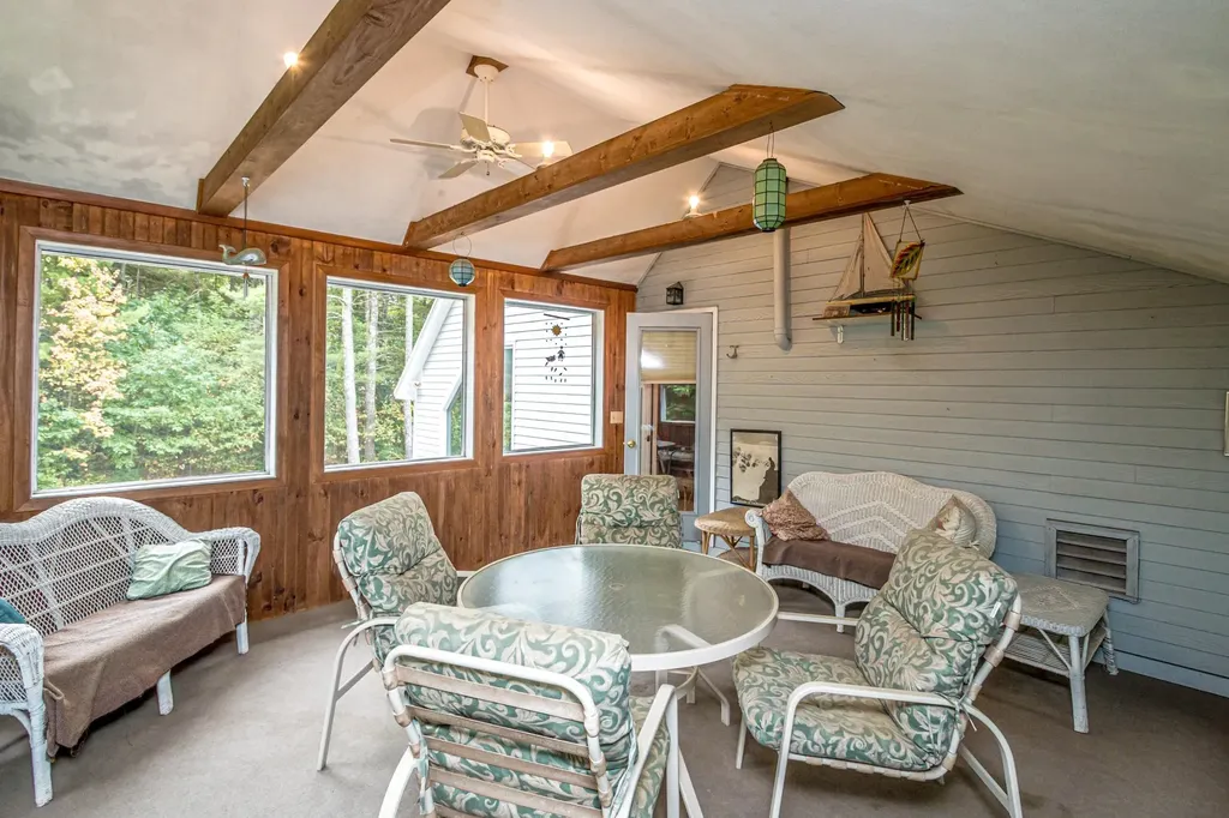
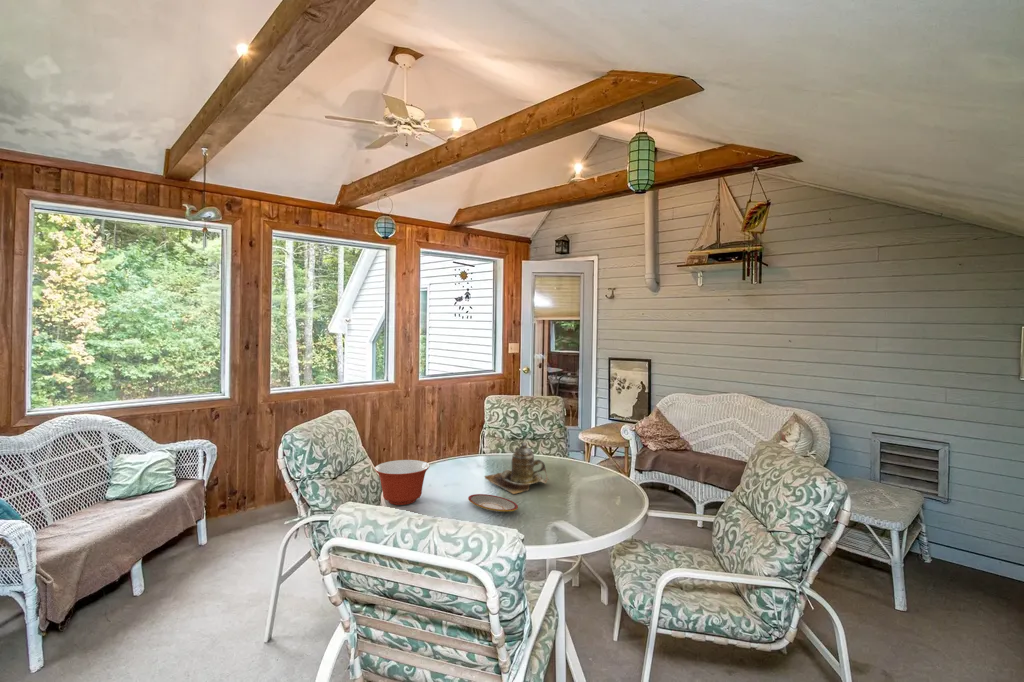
+ teapot [483,442,549,495]
+ mixing bowl [374,459,430,506]
+ plate [467,493,519,513]
